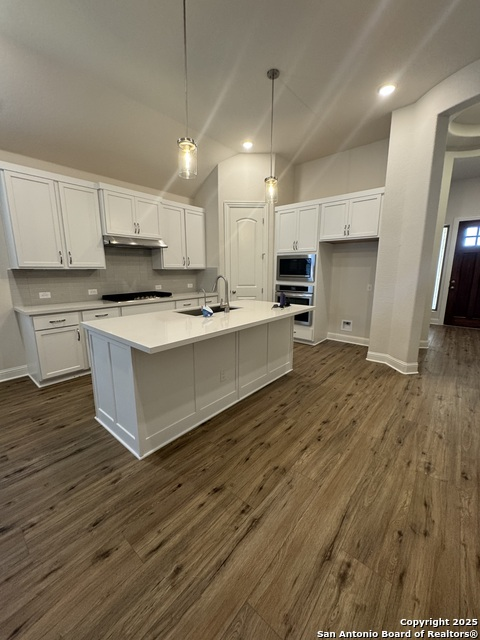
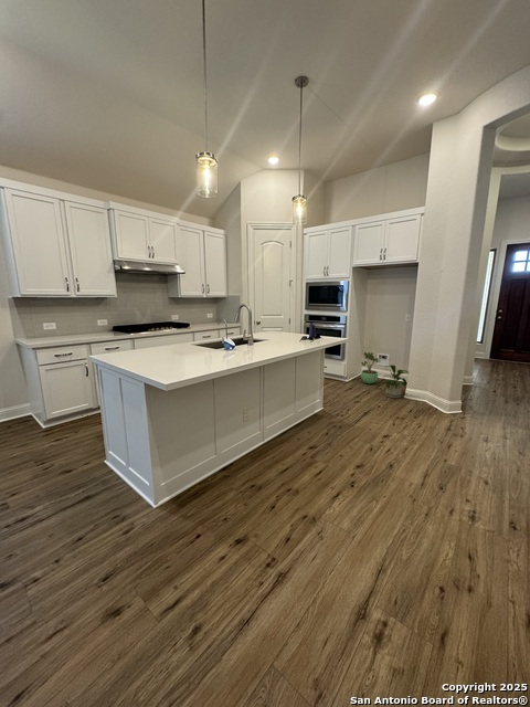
+ house plant [383,363,410,399]
+ potted plant [360,351,380,384]
